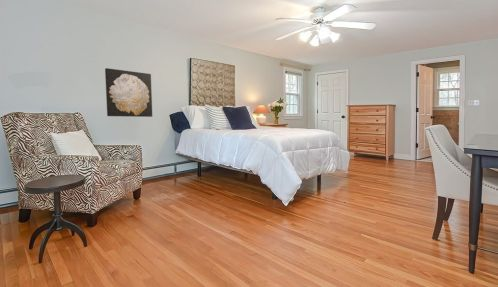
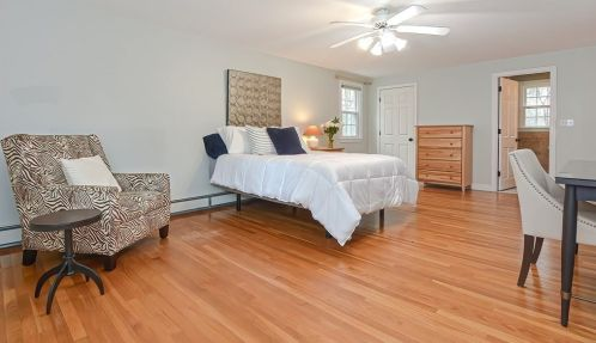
- wall art [104,67,153,118]
